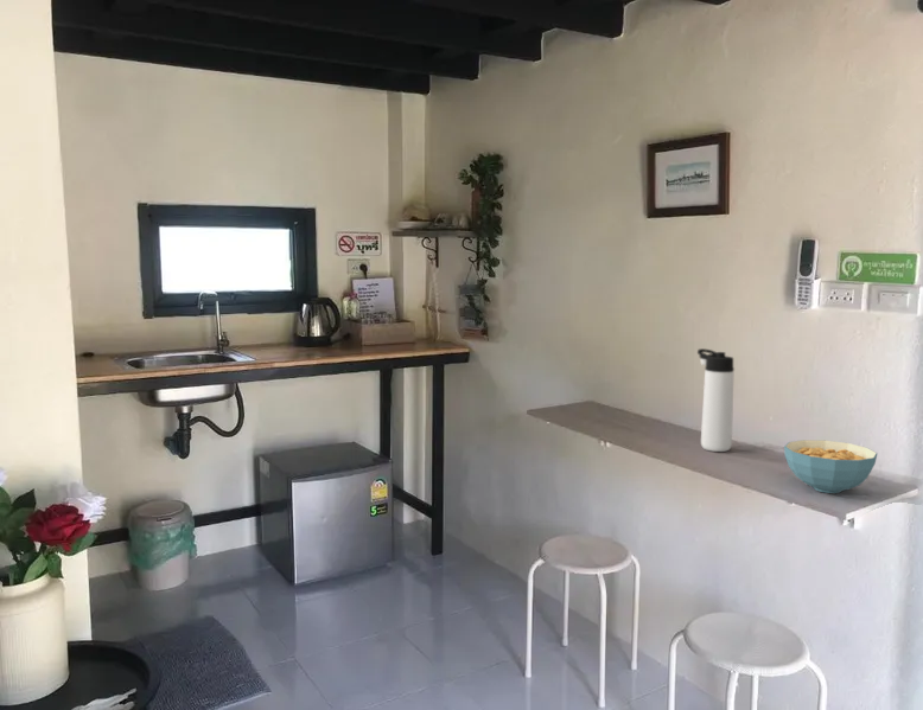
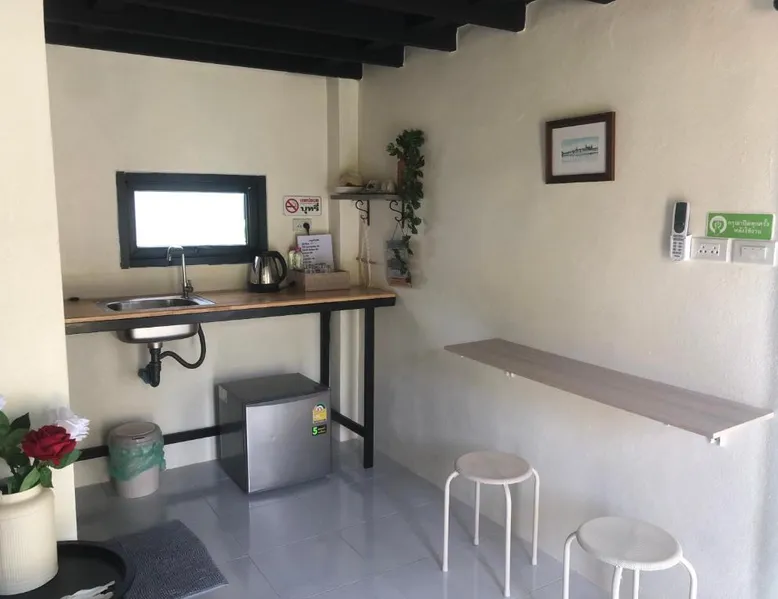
- thermos bottle [696,347,736,453]
- cereal bowl [783,439,879,494]
